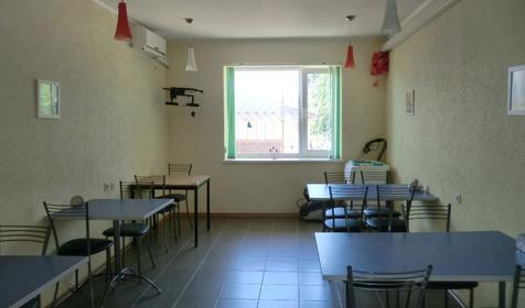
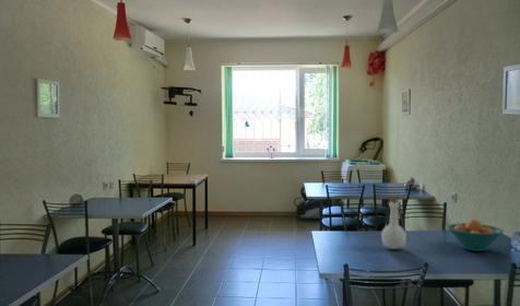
+ fruit bowl [446,219,505,252]
+ bottle [380,197,407,250]
